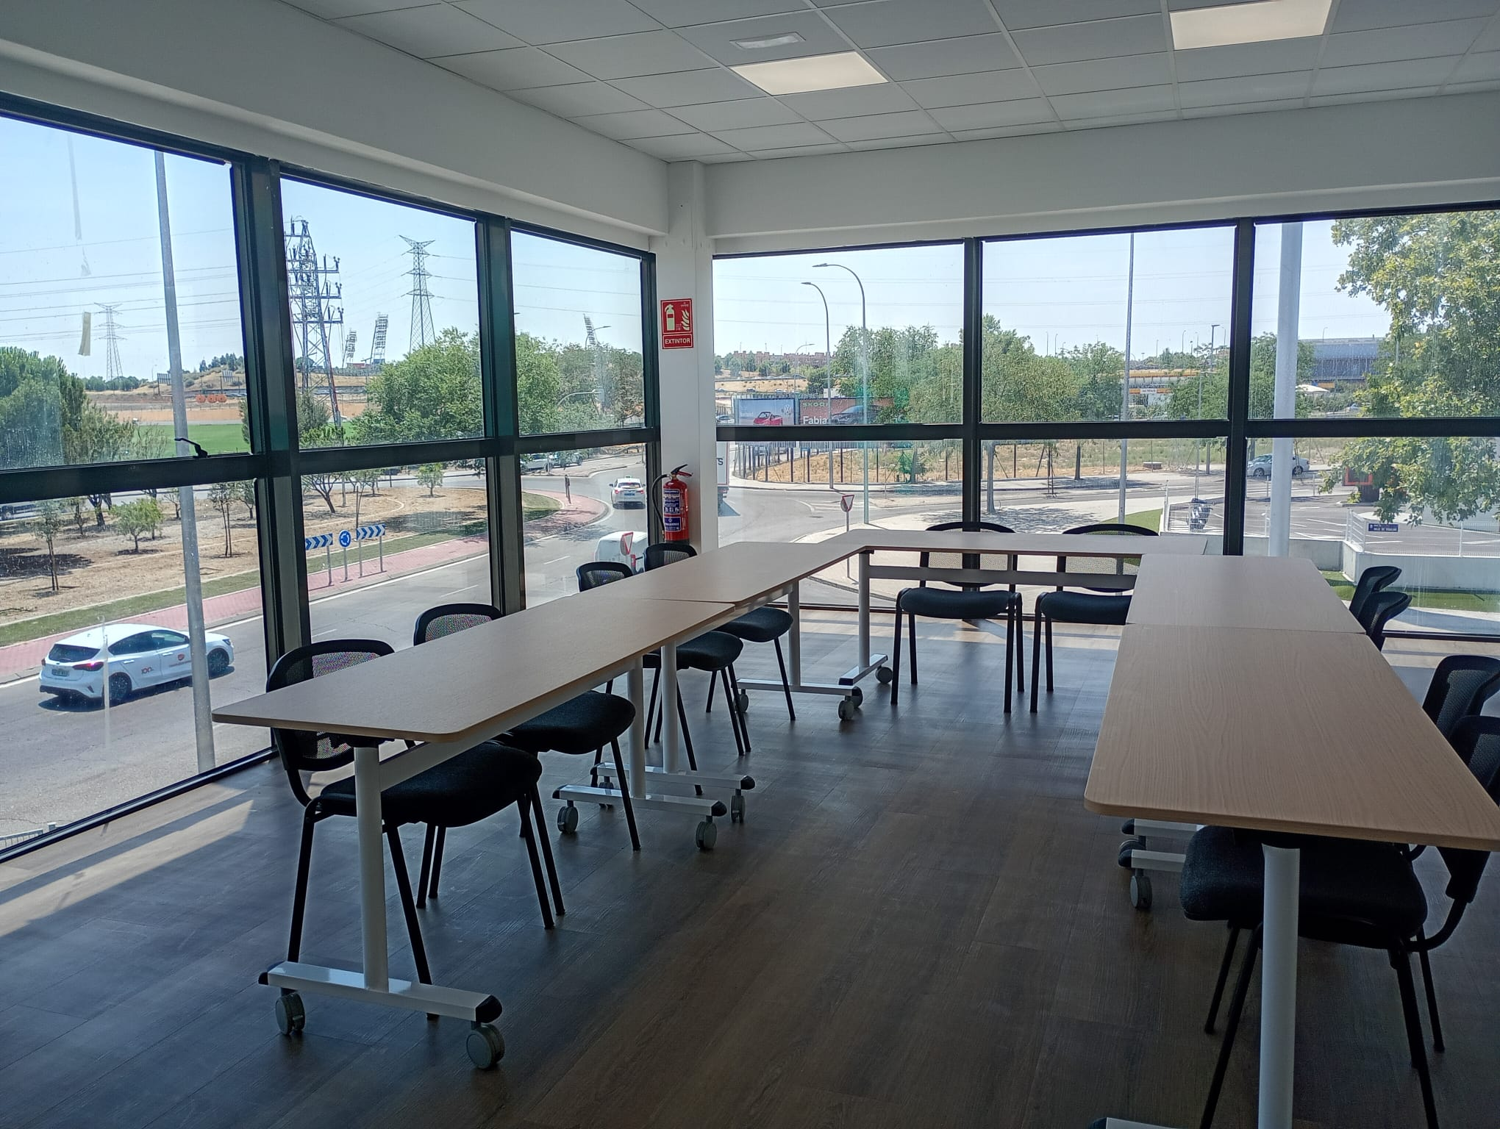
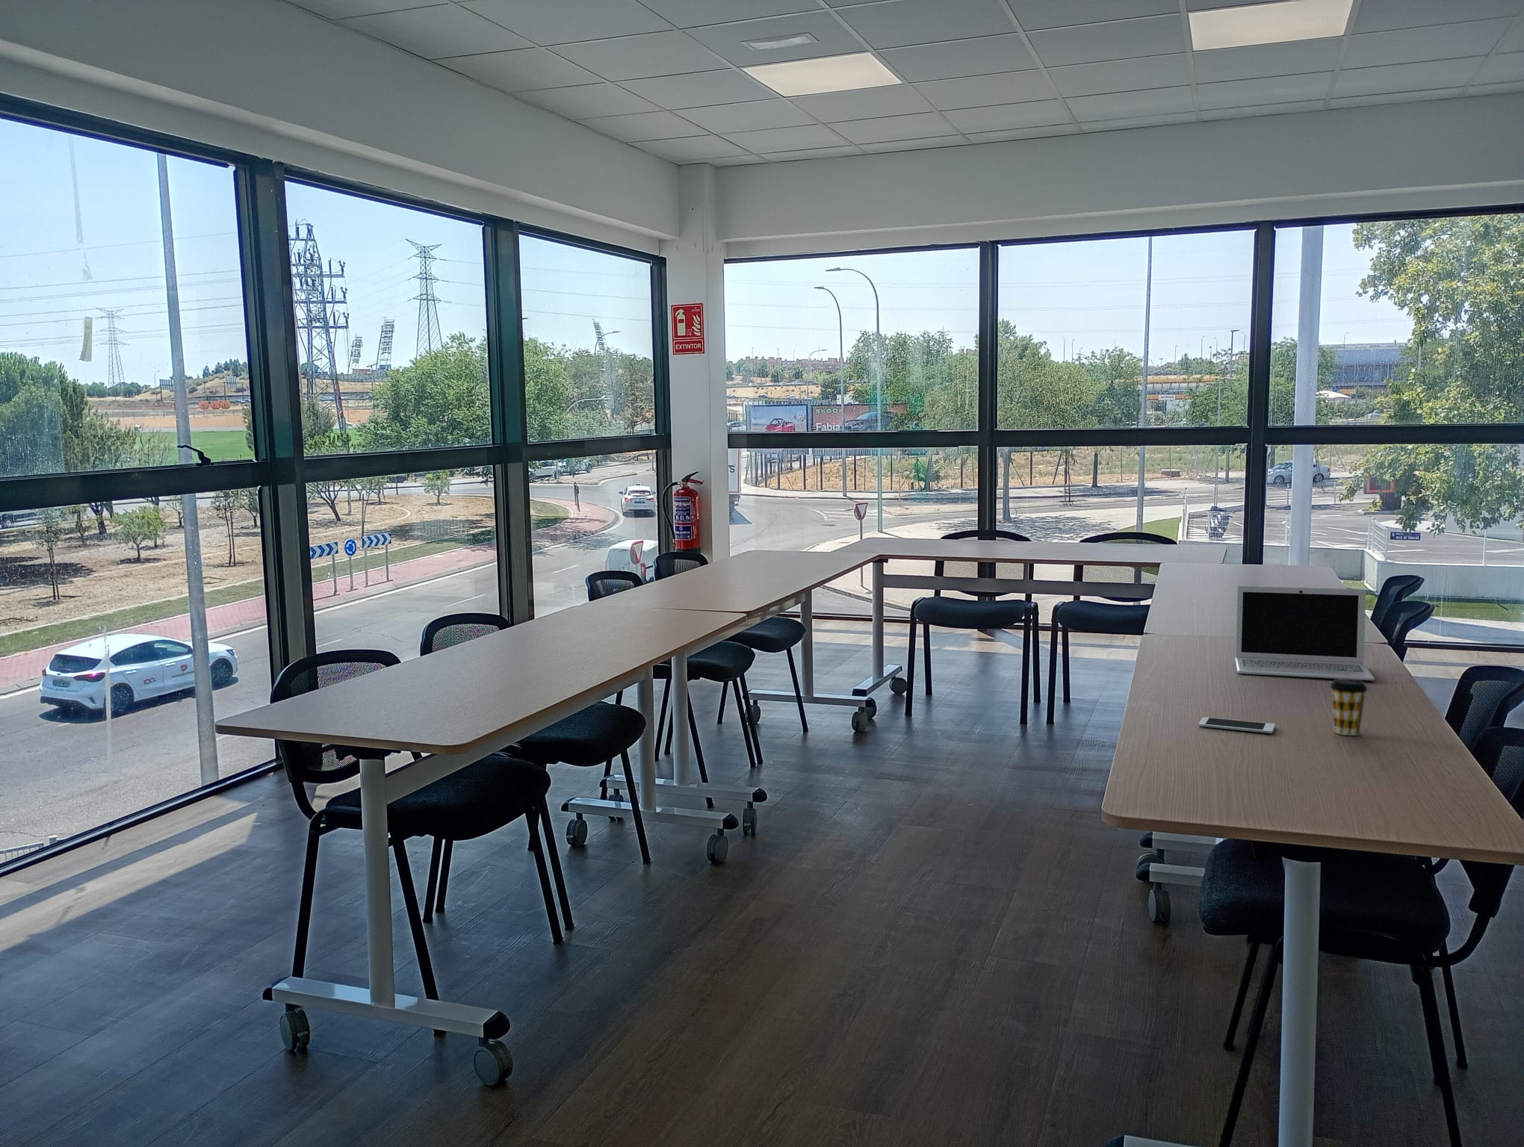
+ cell phone [1199,716,1276,734]
+ laptop [1234,584,1376,681]
+ coffee cup [1329,678,1369,736]
